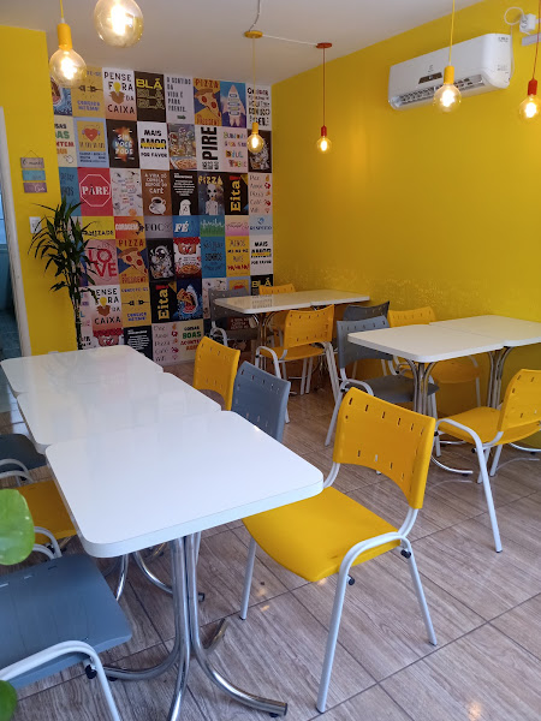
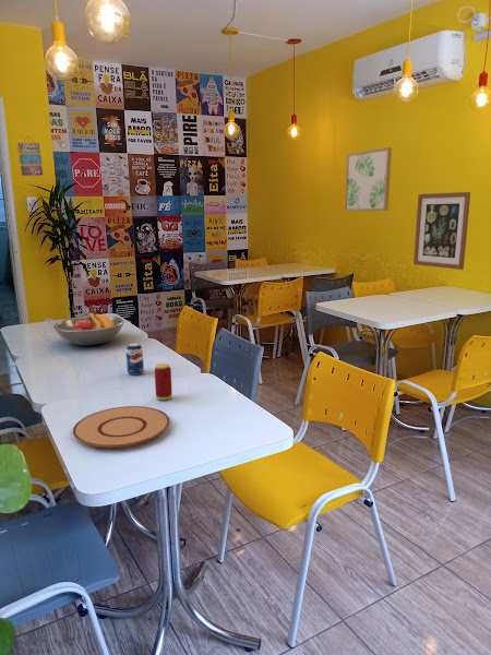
+ wall art [412,191,471,271]
+ beverage can [125,342,145,376]
+ beverage can [154,362,173,401]
+ plate [72,405,171,450]
+ fruit bowl [52,311,125,346]
+ wall art [344,146,393,213]
